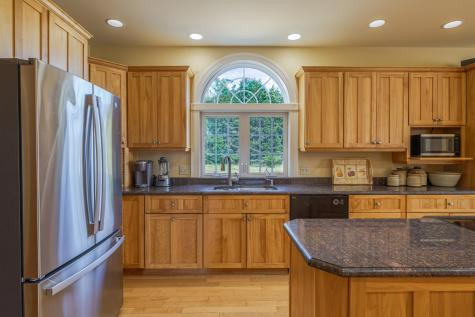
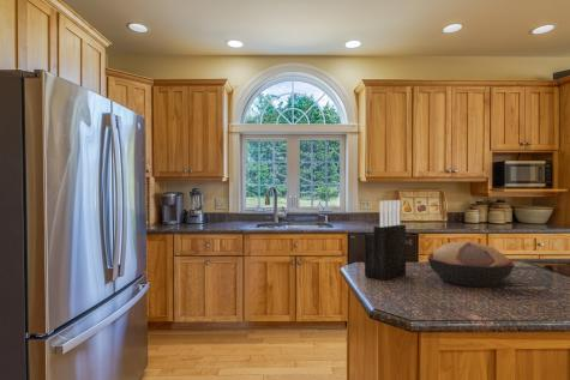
+ knife block [364,199,407,282]
+ decorative bowl [426,241,516,289]
